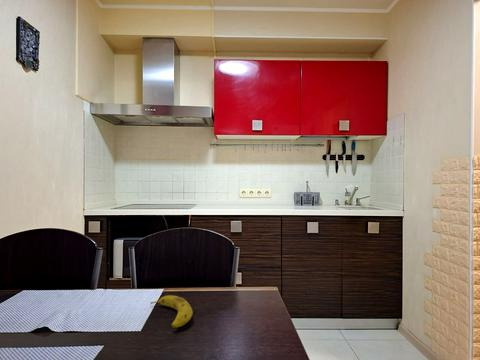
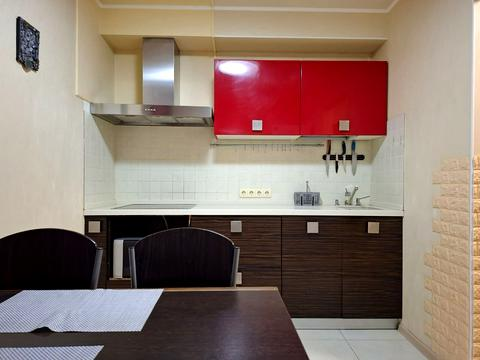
- fruit [150,294,194,328]
